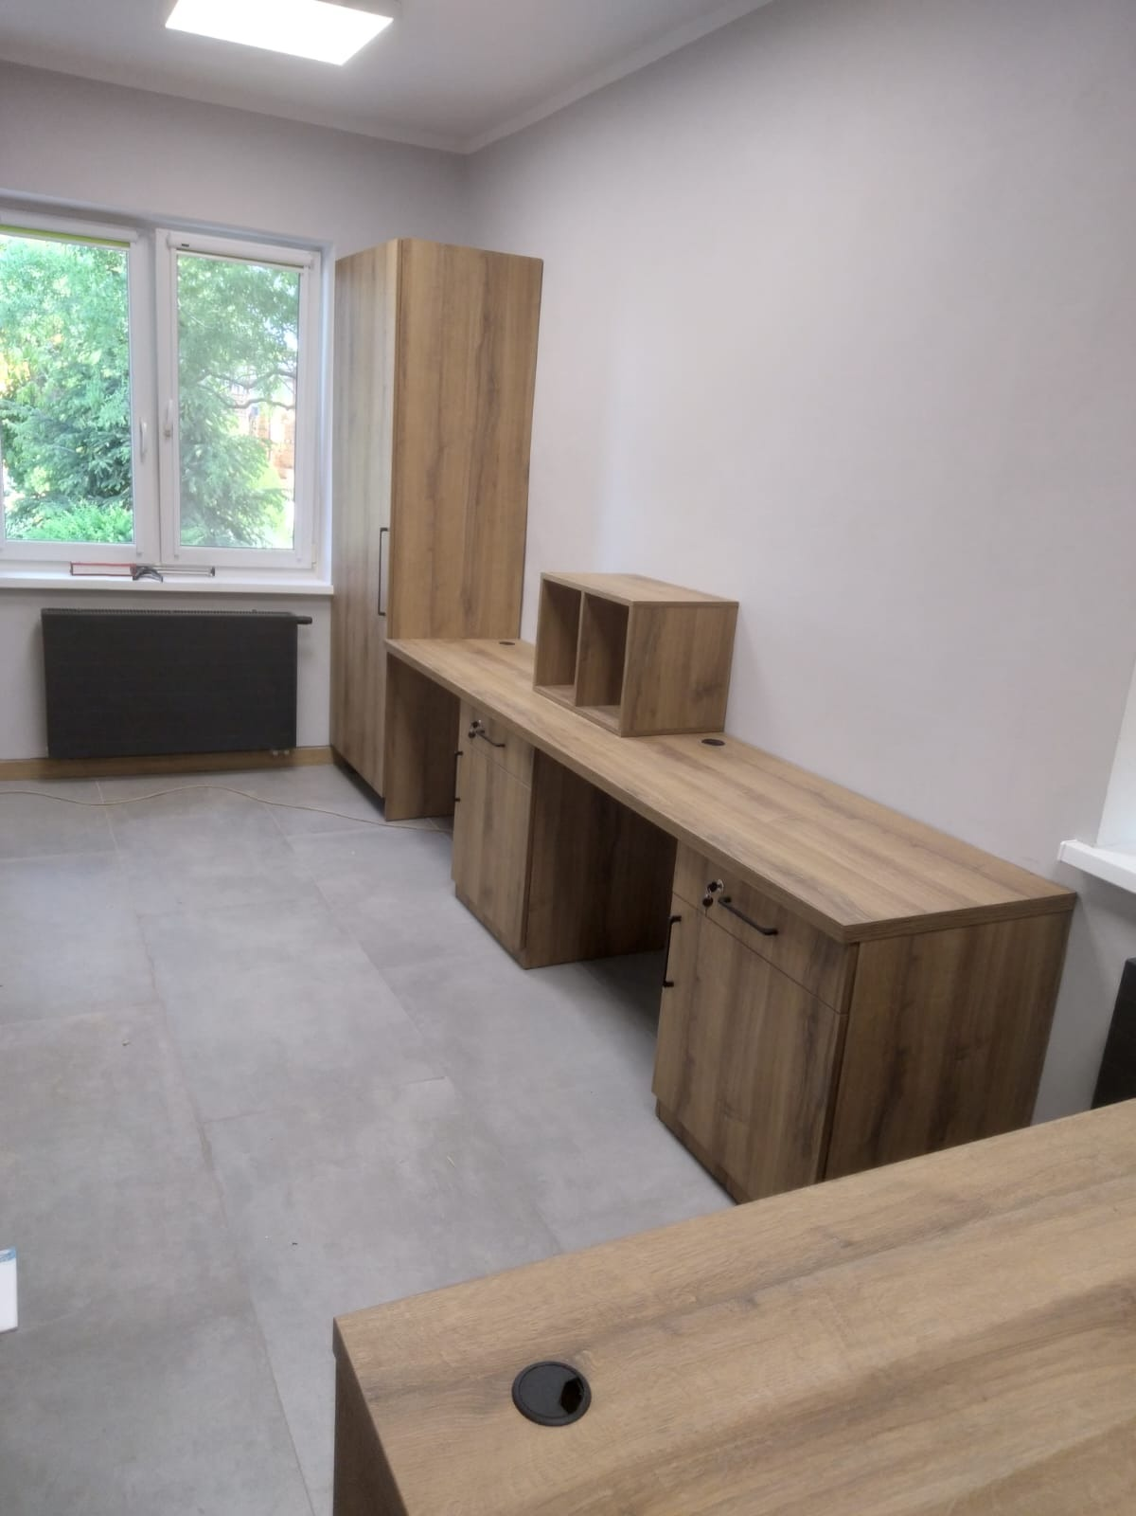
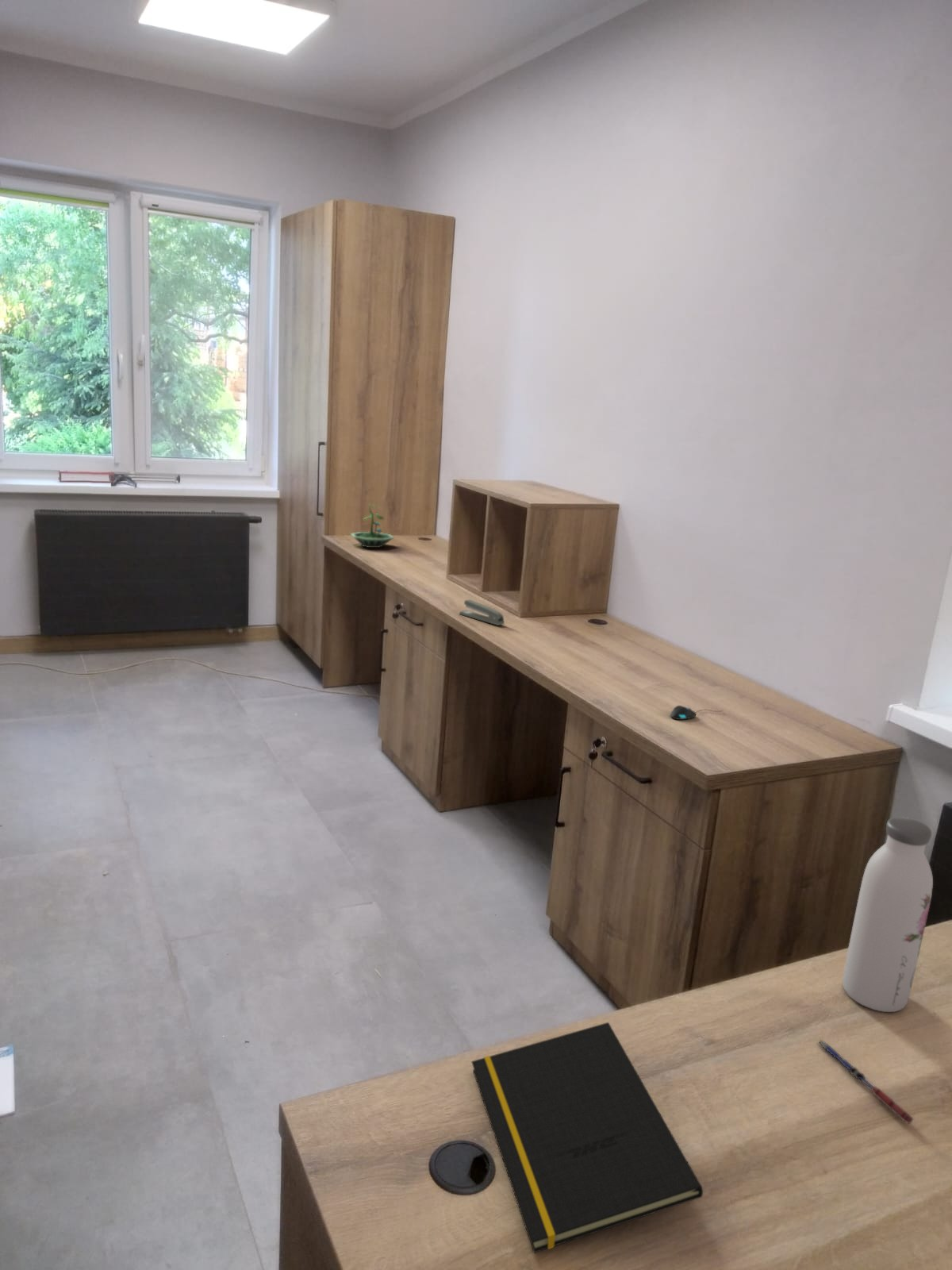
+ mouse [670,705,724,721]
+ stapler [459,598,505,626]
+ terrarium [349,502,395,548]
+ pen [816,1039,915,1125]
+ water bottle [842,816,934,1013]
+ notepad [470,1022,704,1253]
